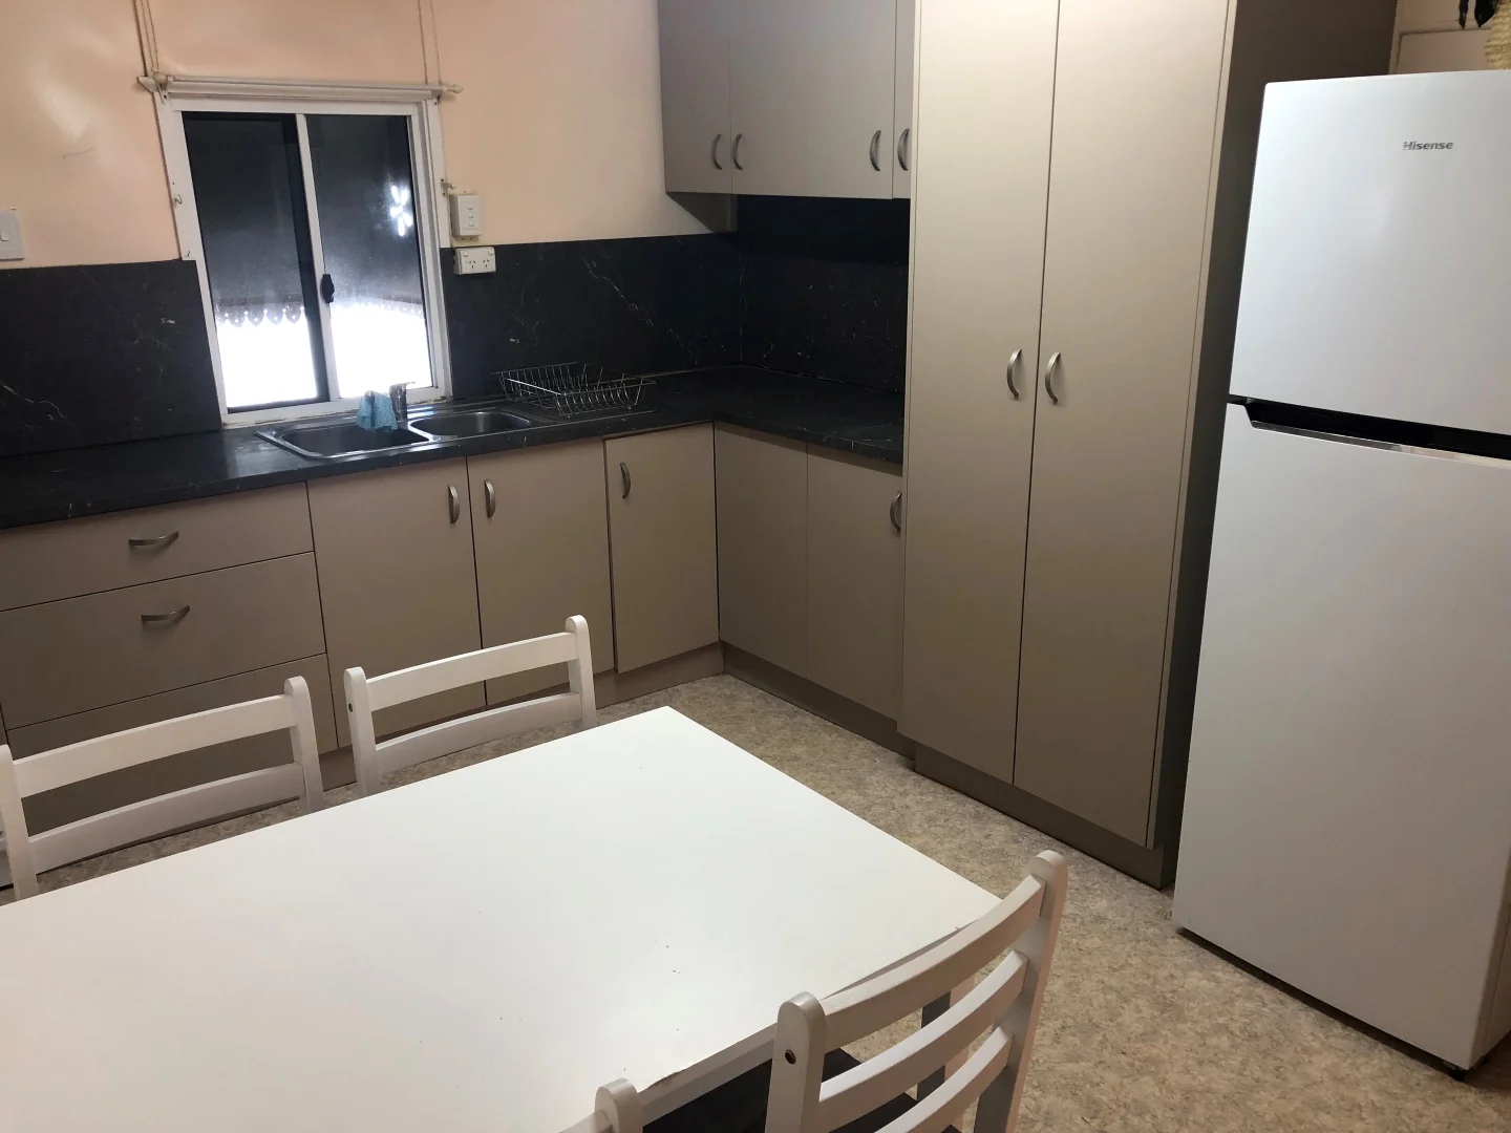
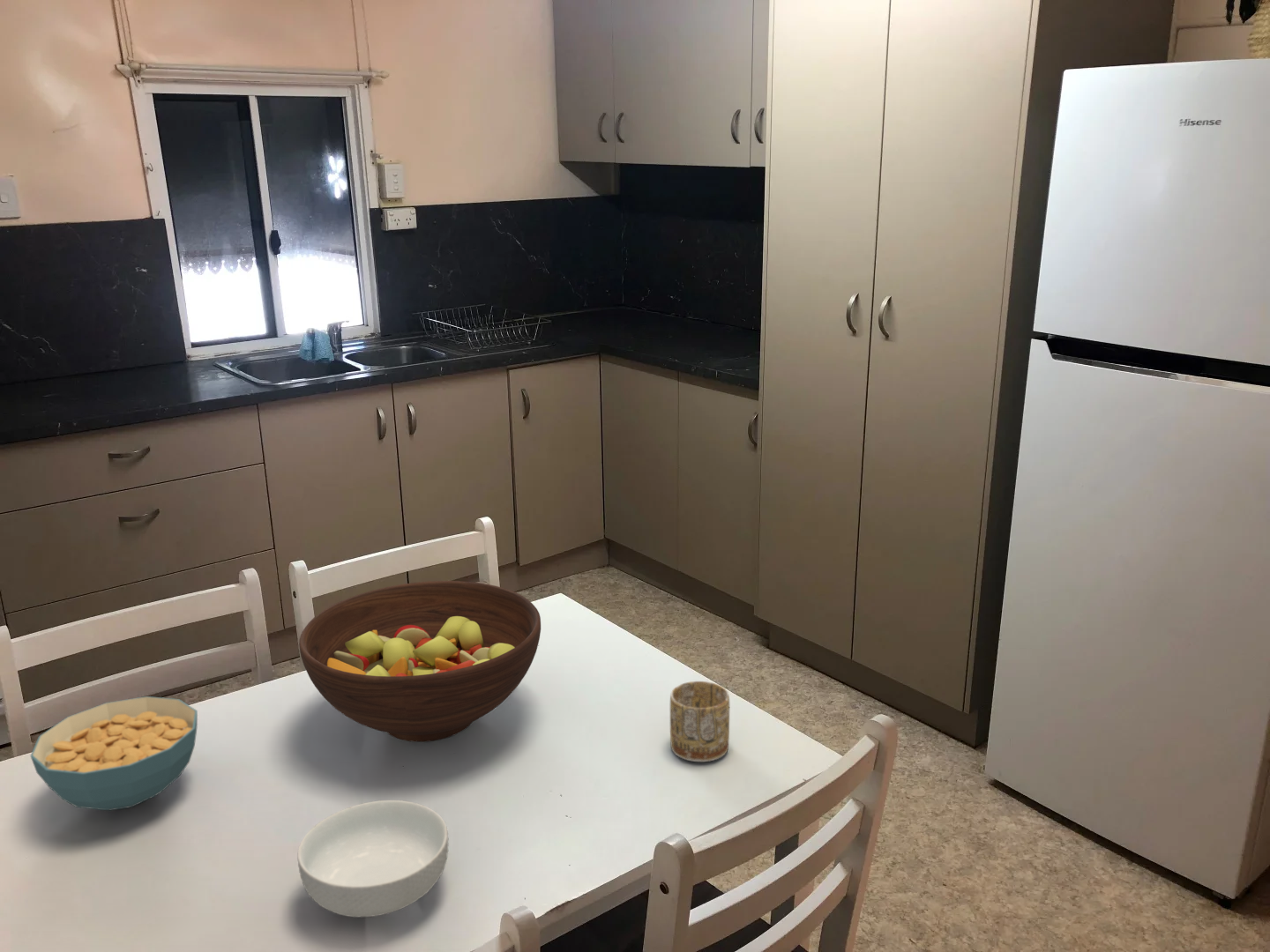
+ cereal bowl [30,695,198,811]
+ fruit bowl [298,580,542,743]
+ cereal bowl [297,800,450,918]
+ mug [669,681,730,762]
